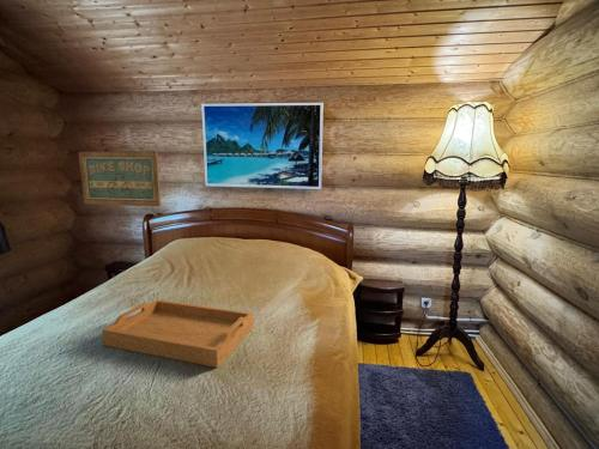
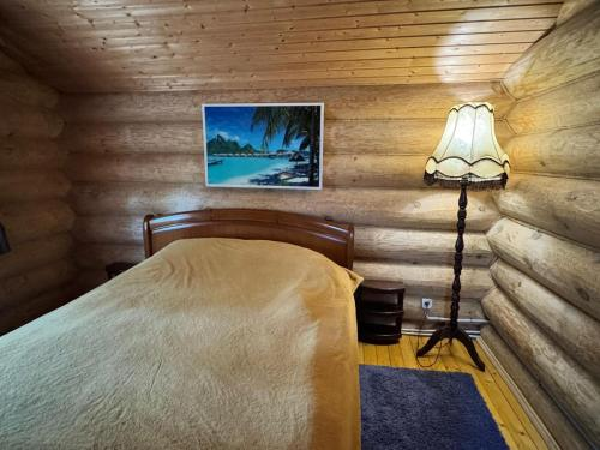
- serving tray [101,298,254,369]
- wall art [78,150,162,207]
